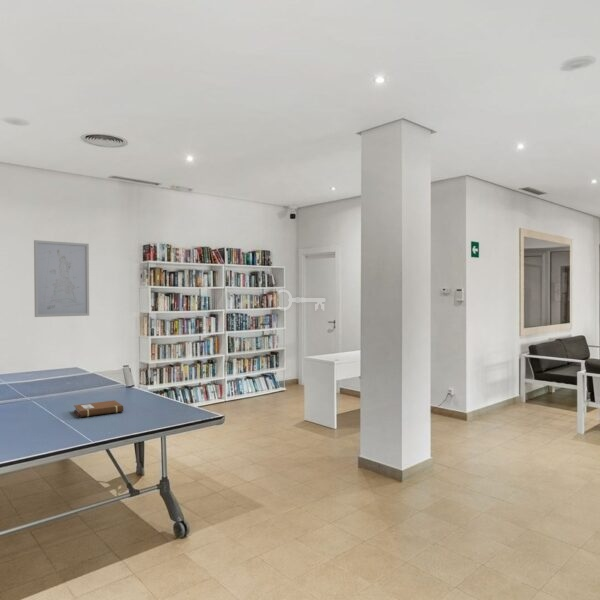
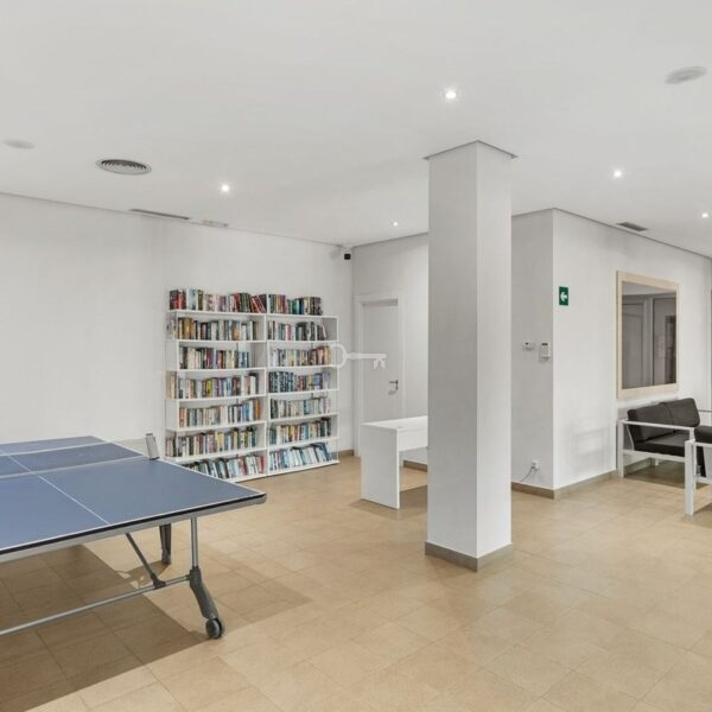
- wall art [33,239,90,318]
- notebook [73,400,124,418]
